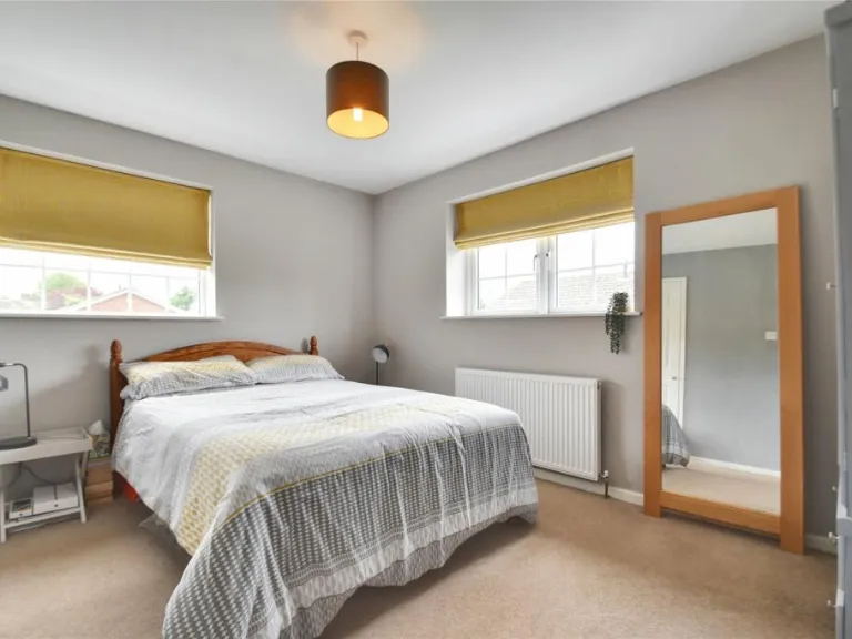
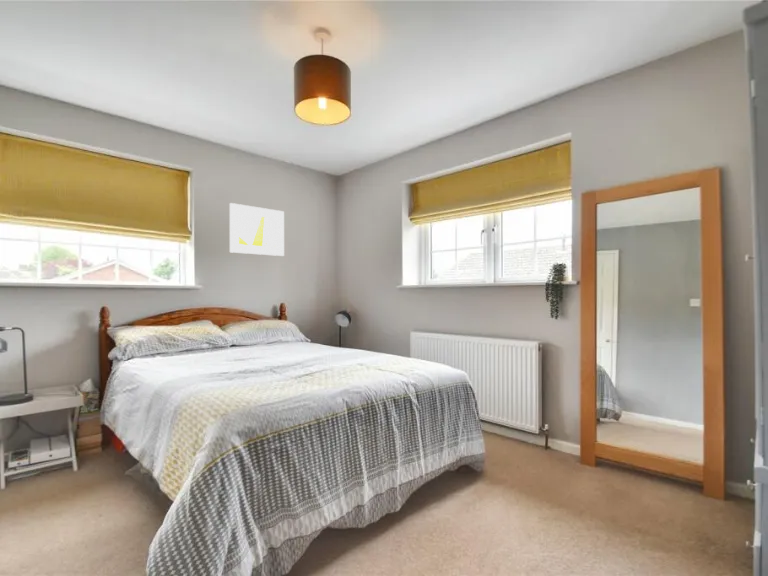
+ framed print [229,202,285,257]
